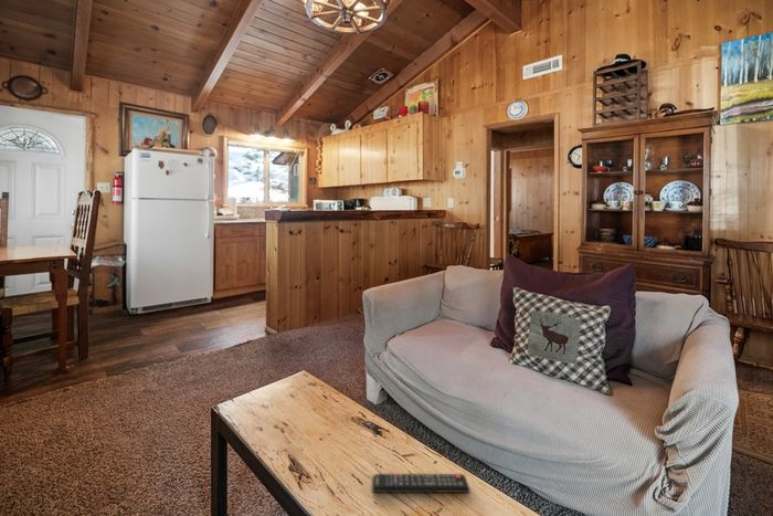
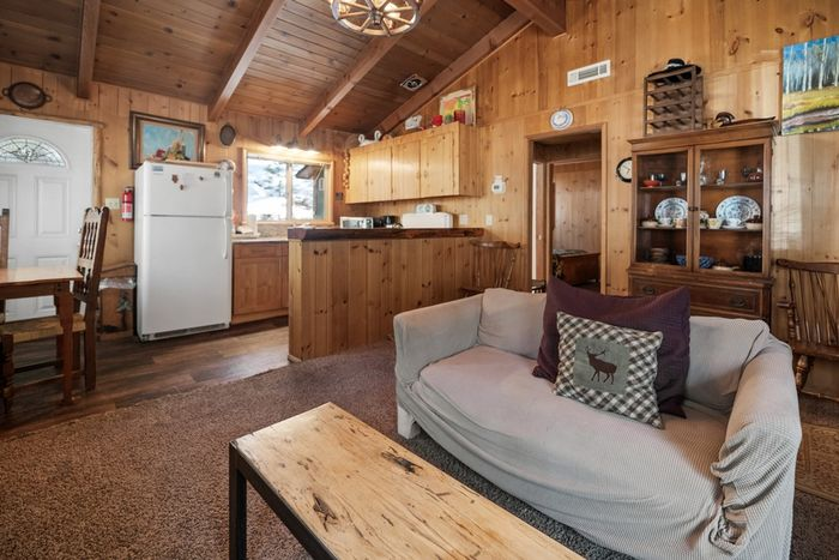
- remote control [371,473,472,494]
